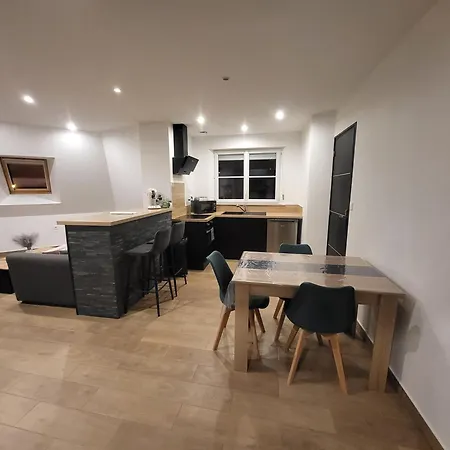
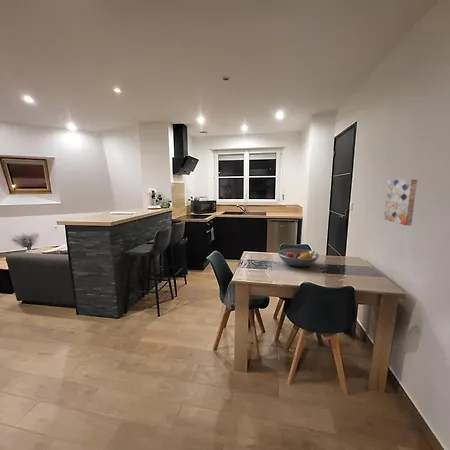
+ wall art [383,179,418,226]
+ fruit bowl [277,247,320,268]
